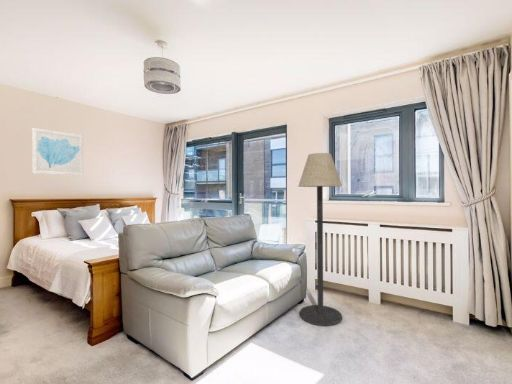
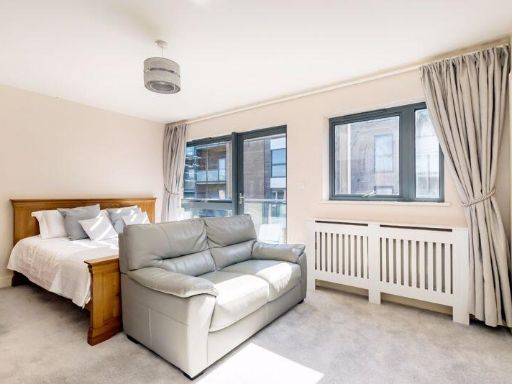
- wall art [31,127,84,177]
- floor lamp [297,152,343,327]
